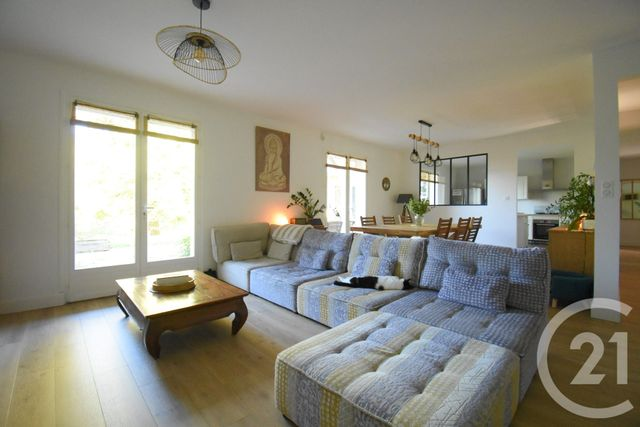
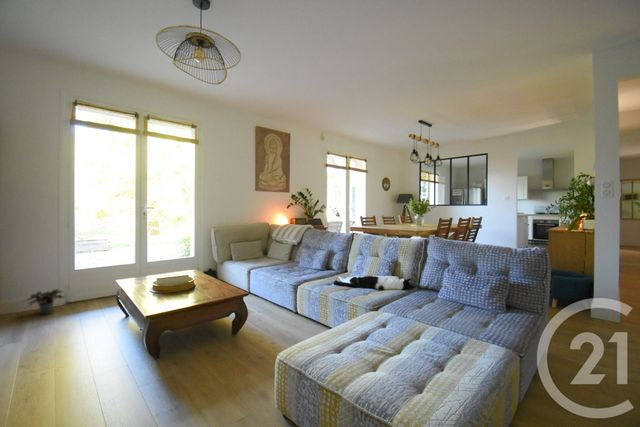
+ potted plant [21,288,66,315]
